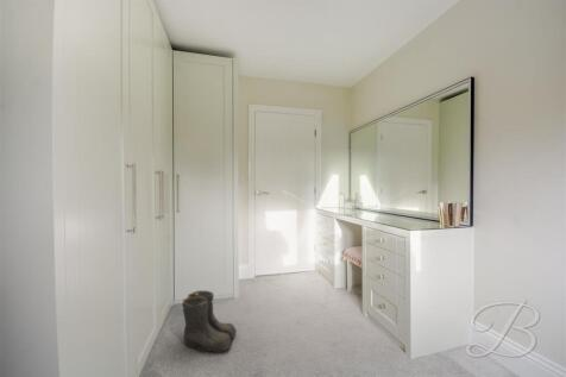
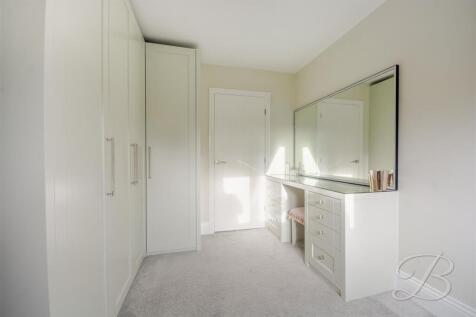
- boots [181,289,238,354]
